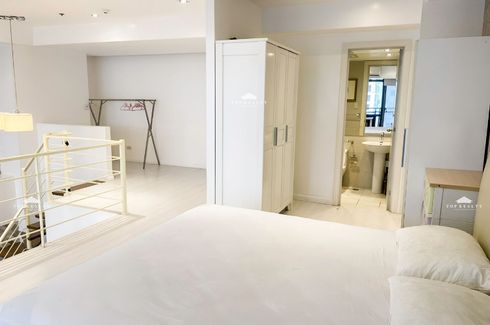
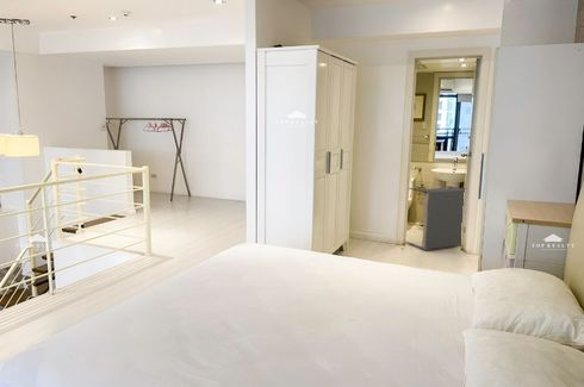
+ laundry hamper [404,185,466,252]
